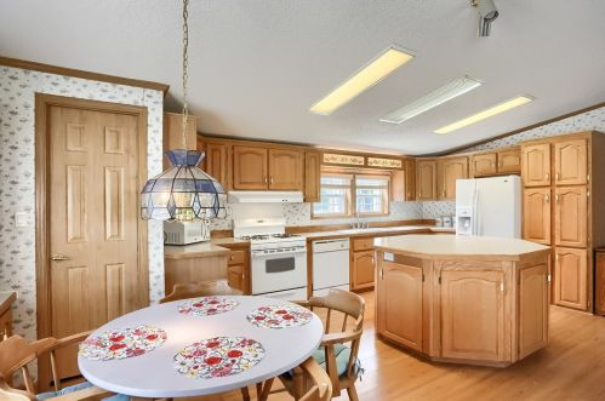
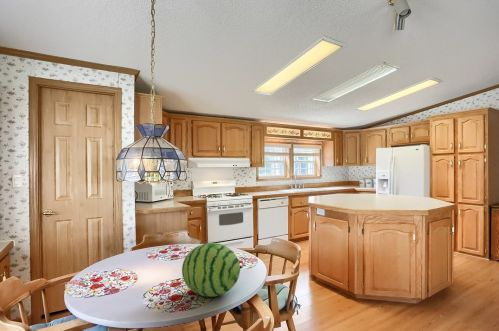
+ fruit [181,242,244,298]
